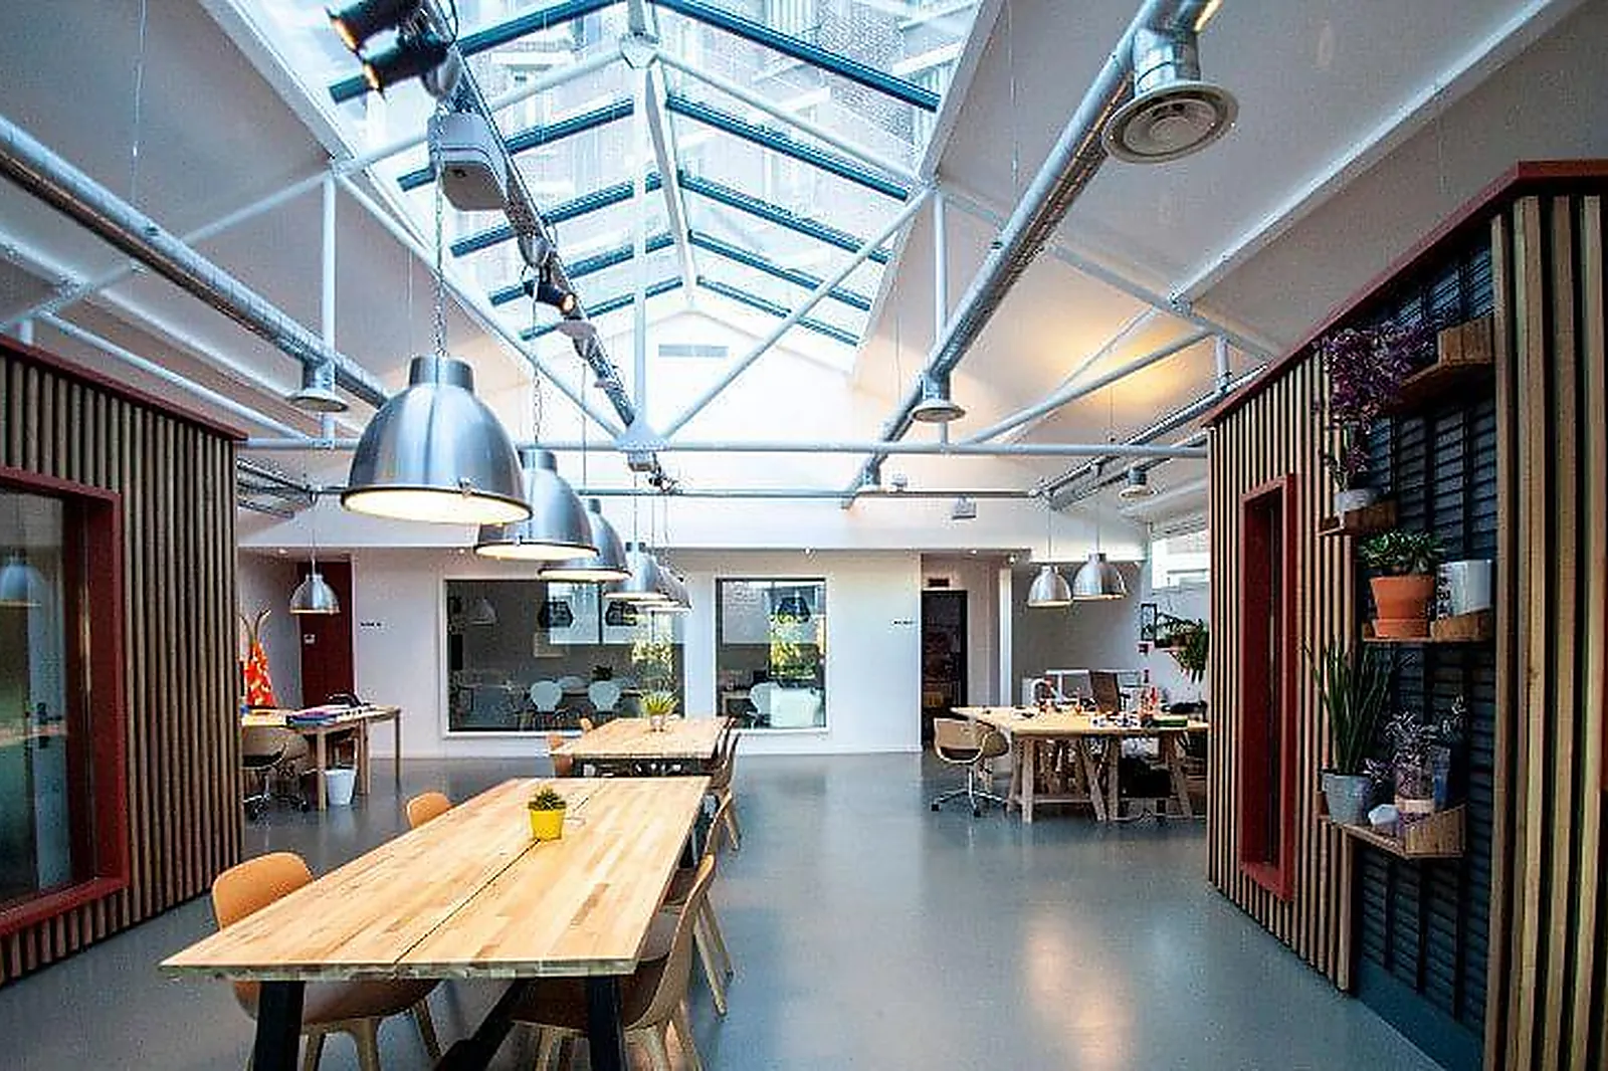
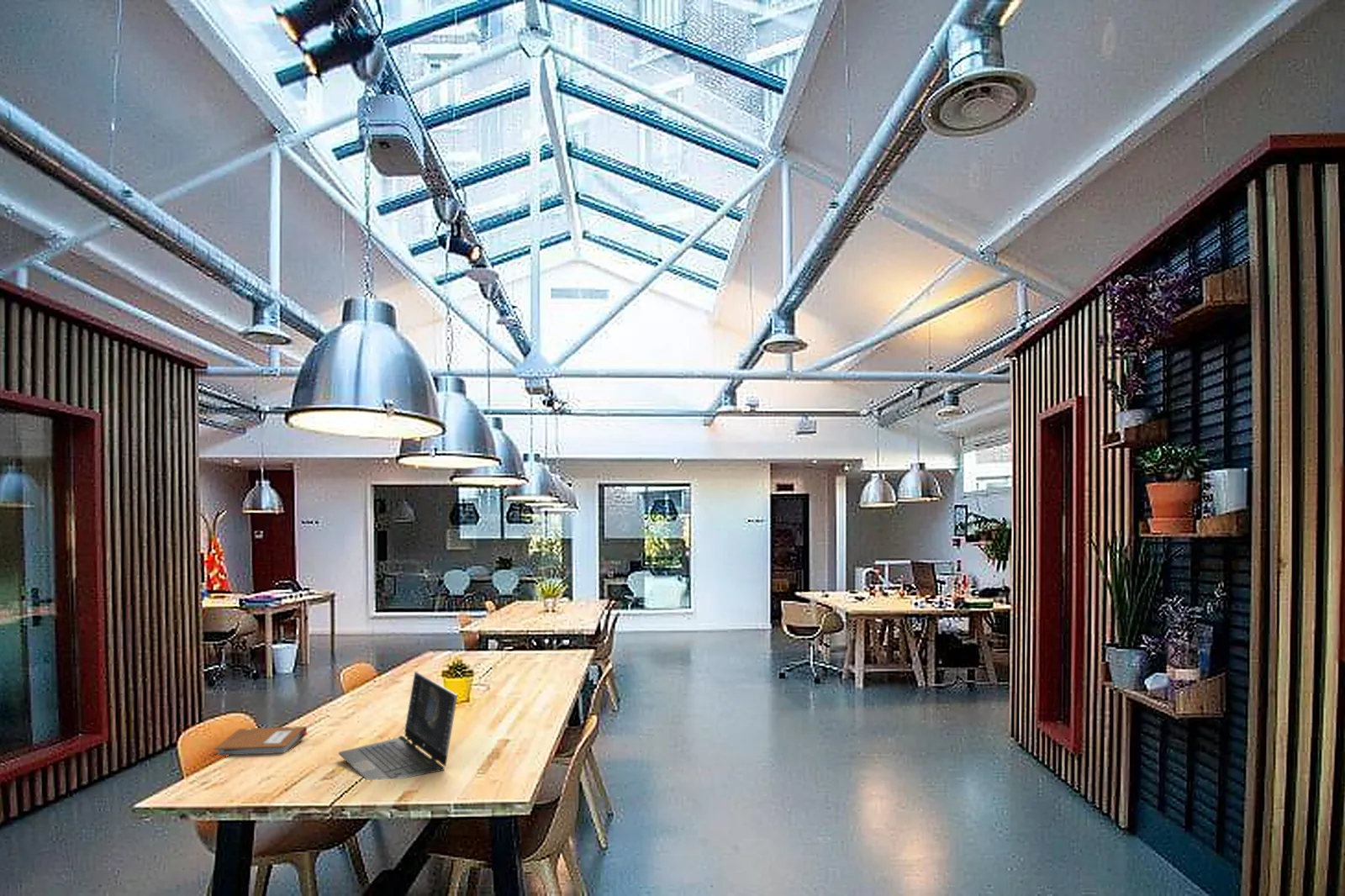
+ notebook [214,725,309,756]
+ laptop computer [338,671,458,781]
